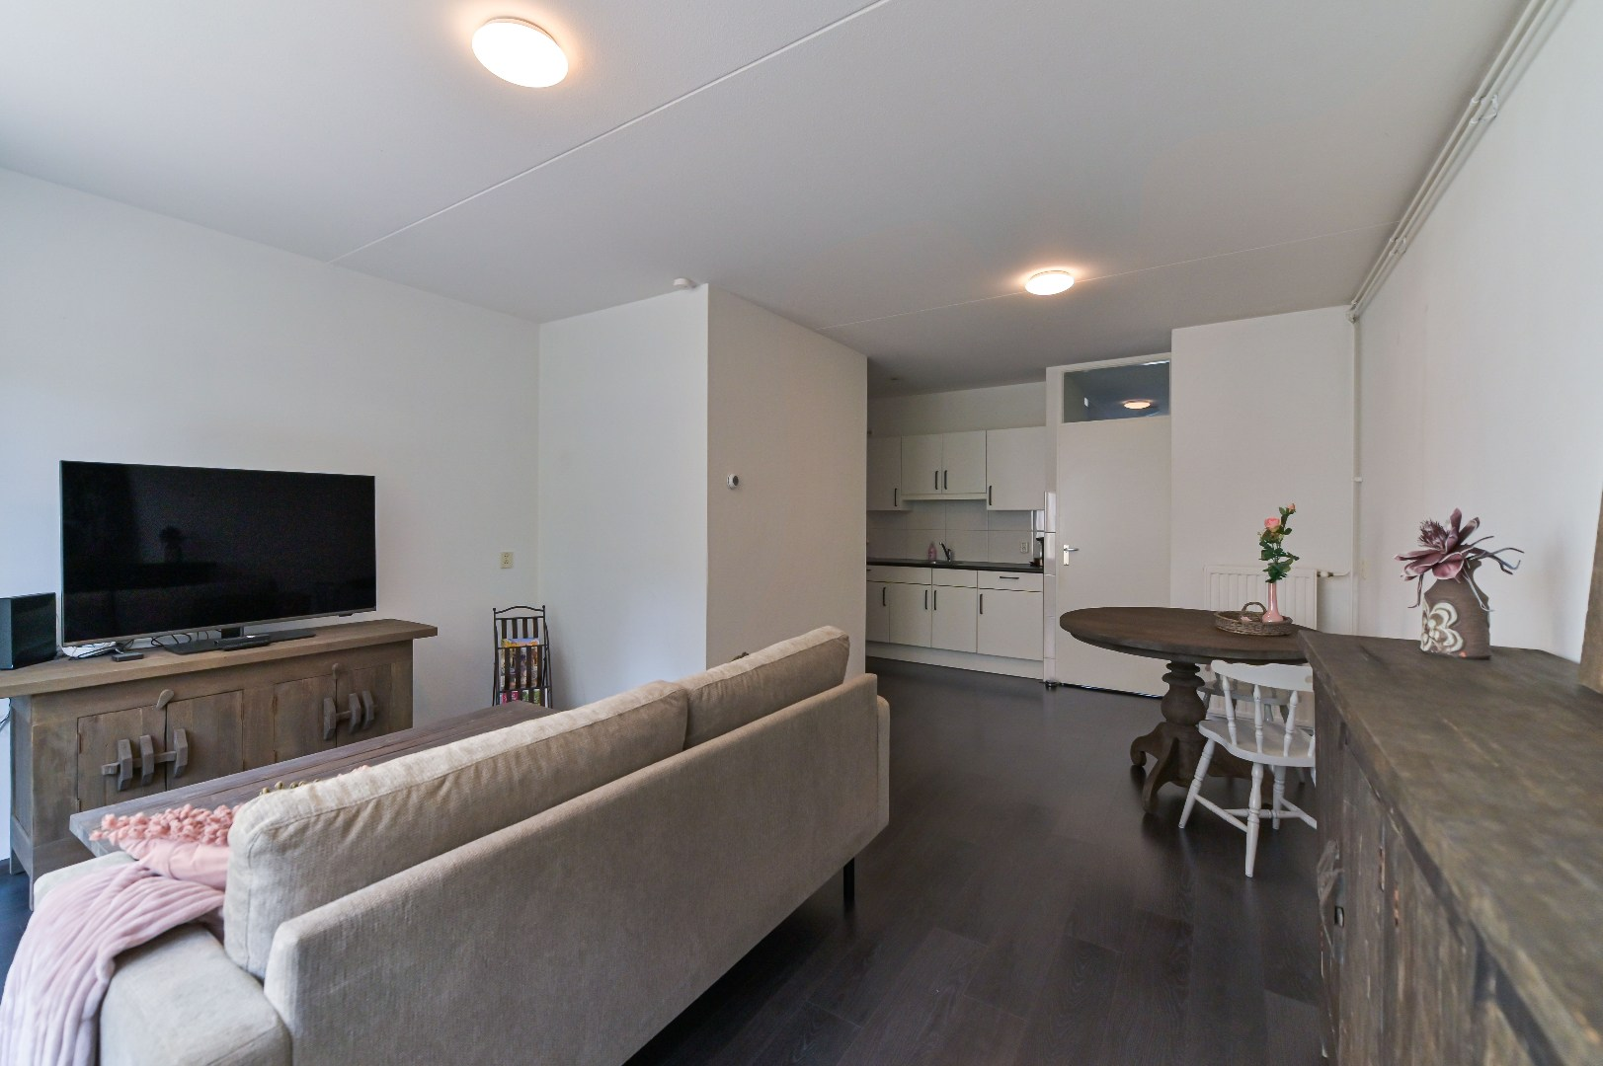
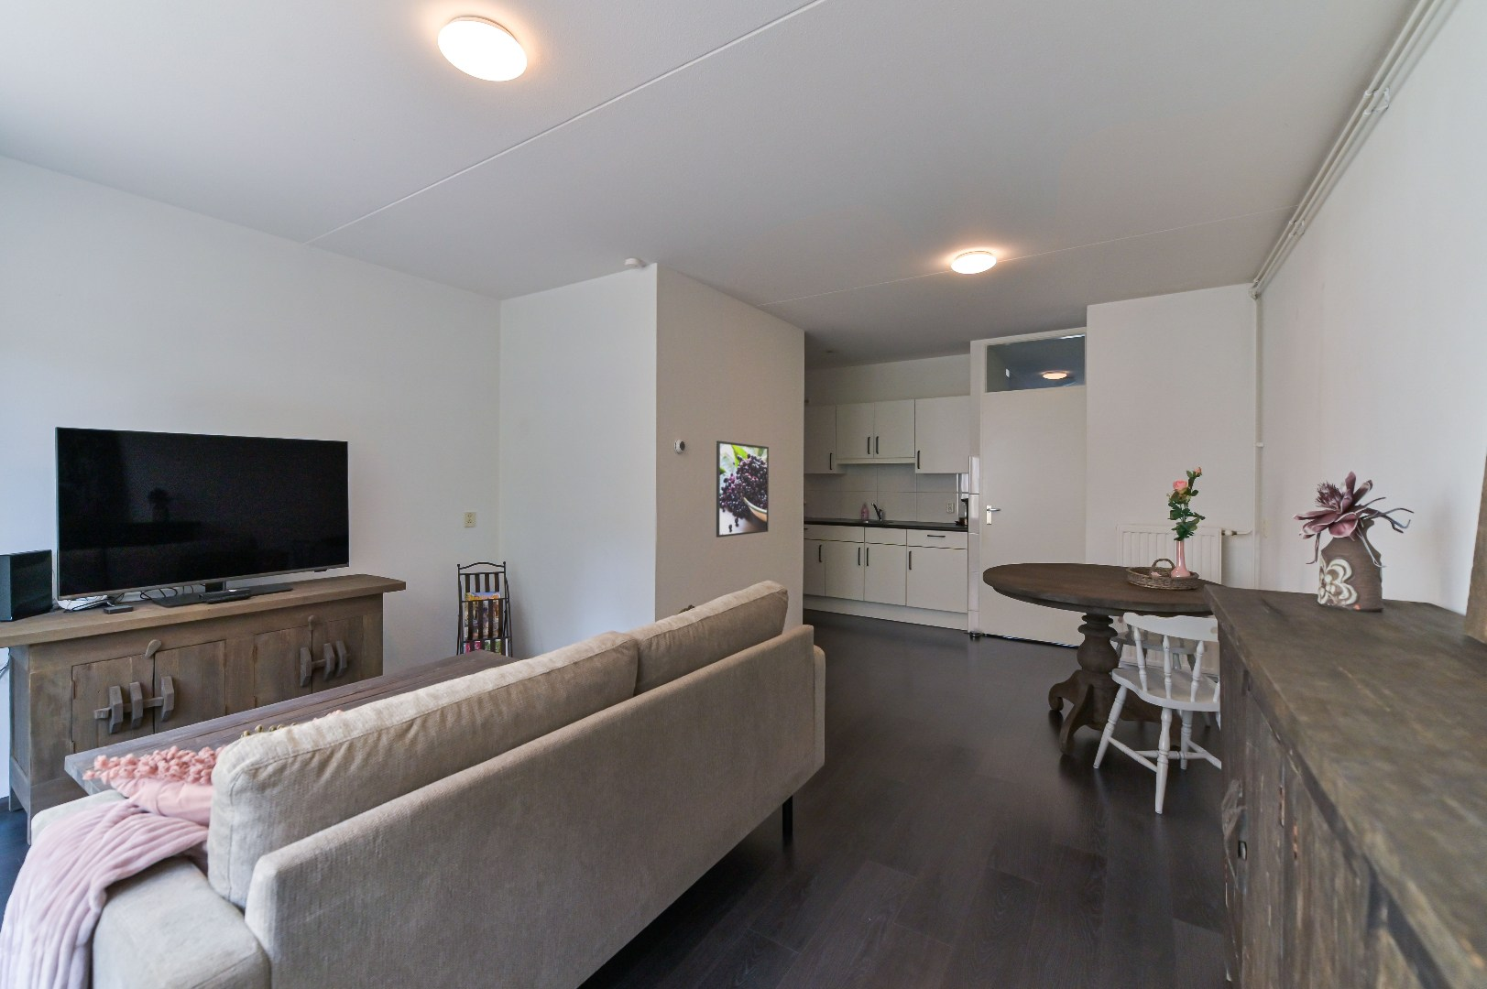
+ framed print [715,439,769,539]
